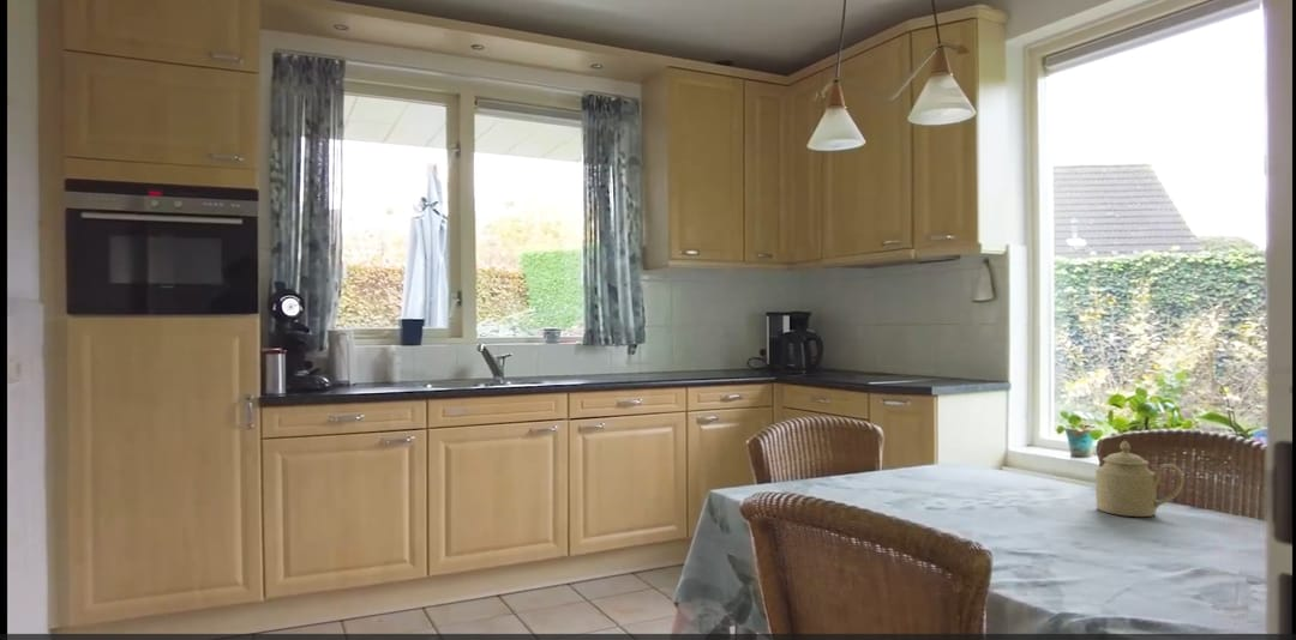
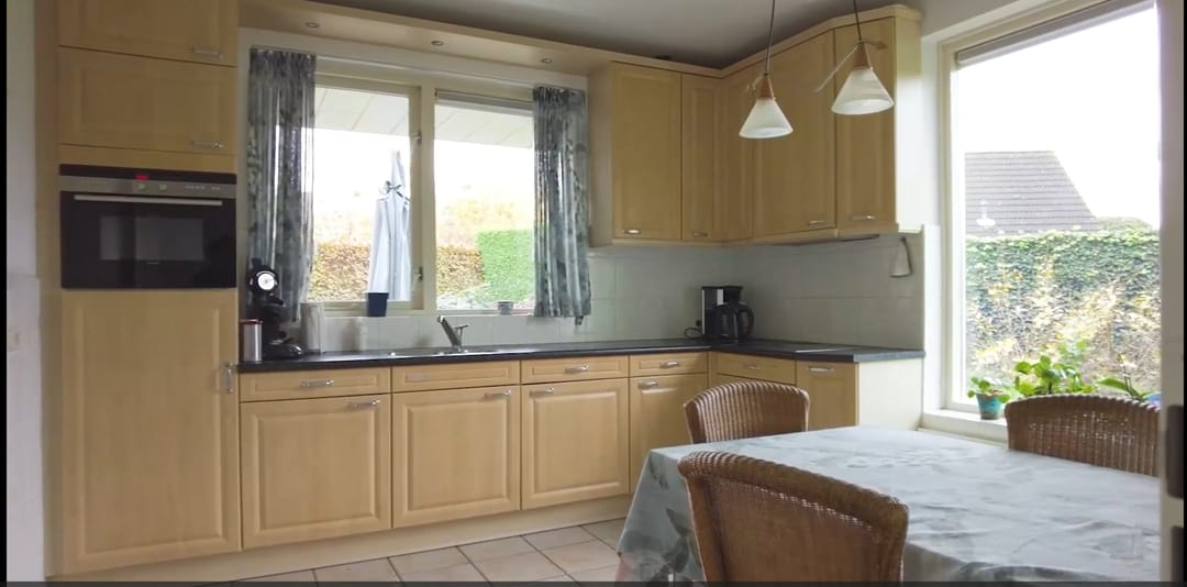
- sugar bowl [1094,440,1184,518]
